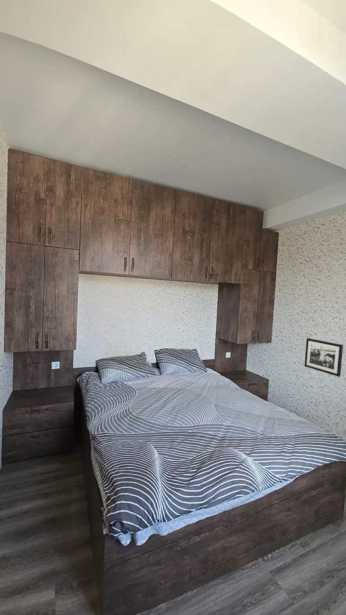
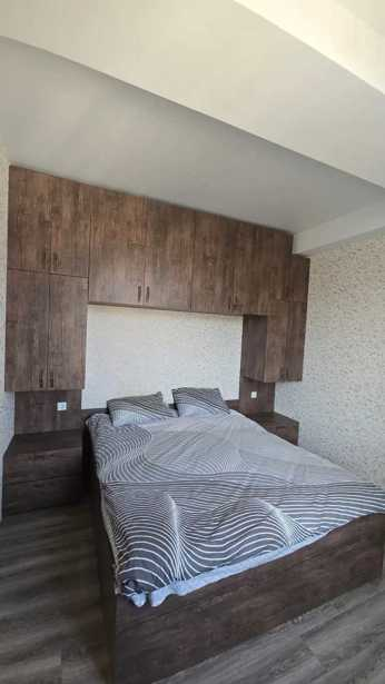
- picture frame [303,337,344,378]
